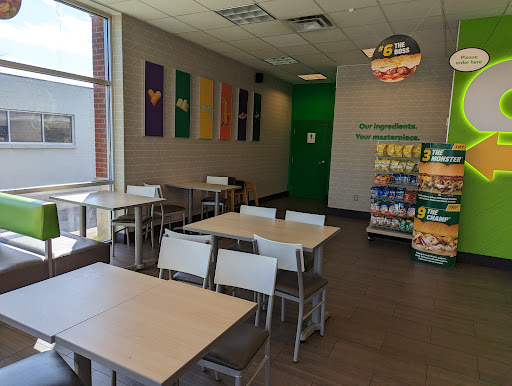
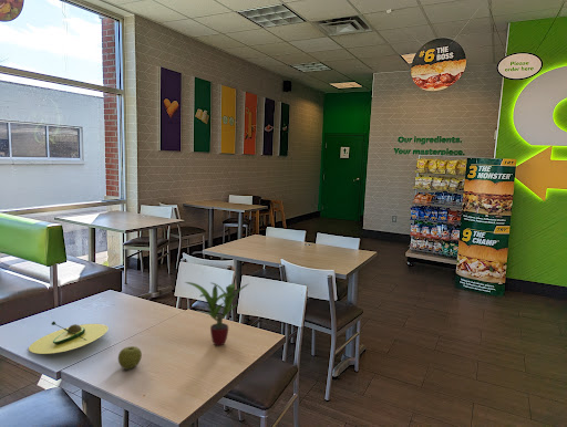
+ avocado [28,321,110,355]
+ potted plant [184,281,250,346]
+ apple [117,345,143,371]
